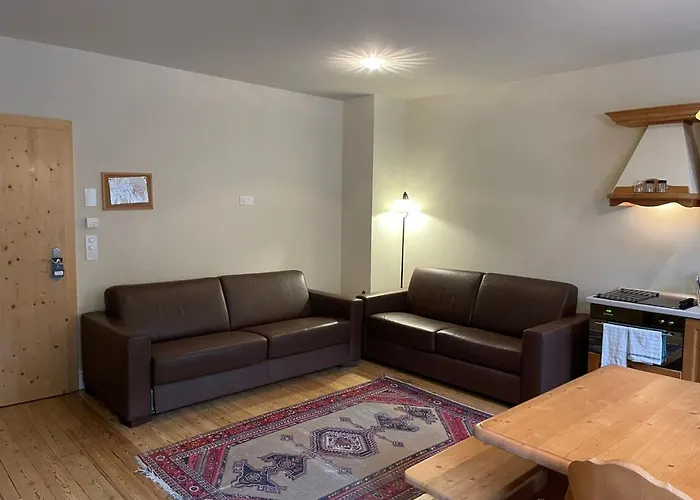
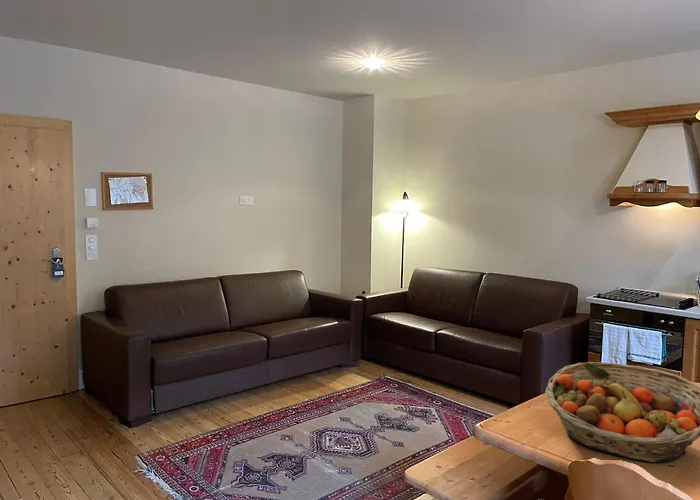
+ fruit basket [544,361,700,463]
